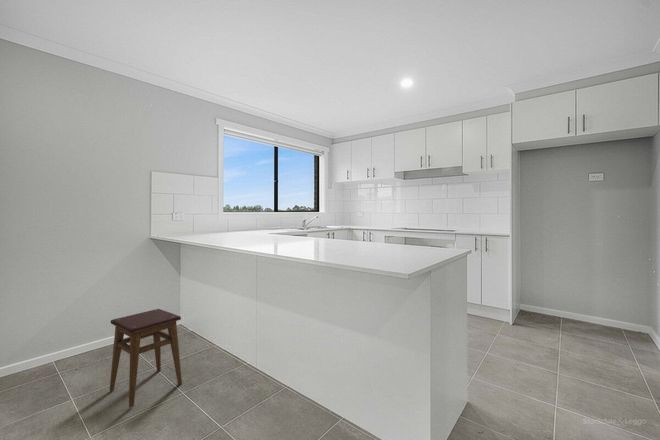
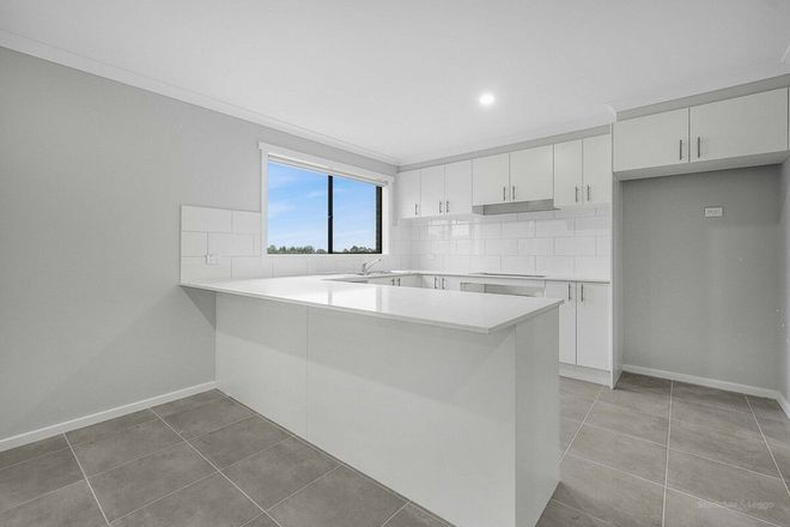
- stool [109,308,183,409]
